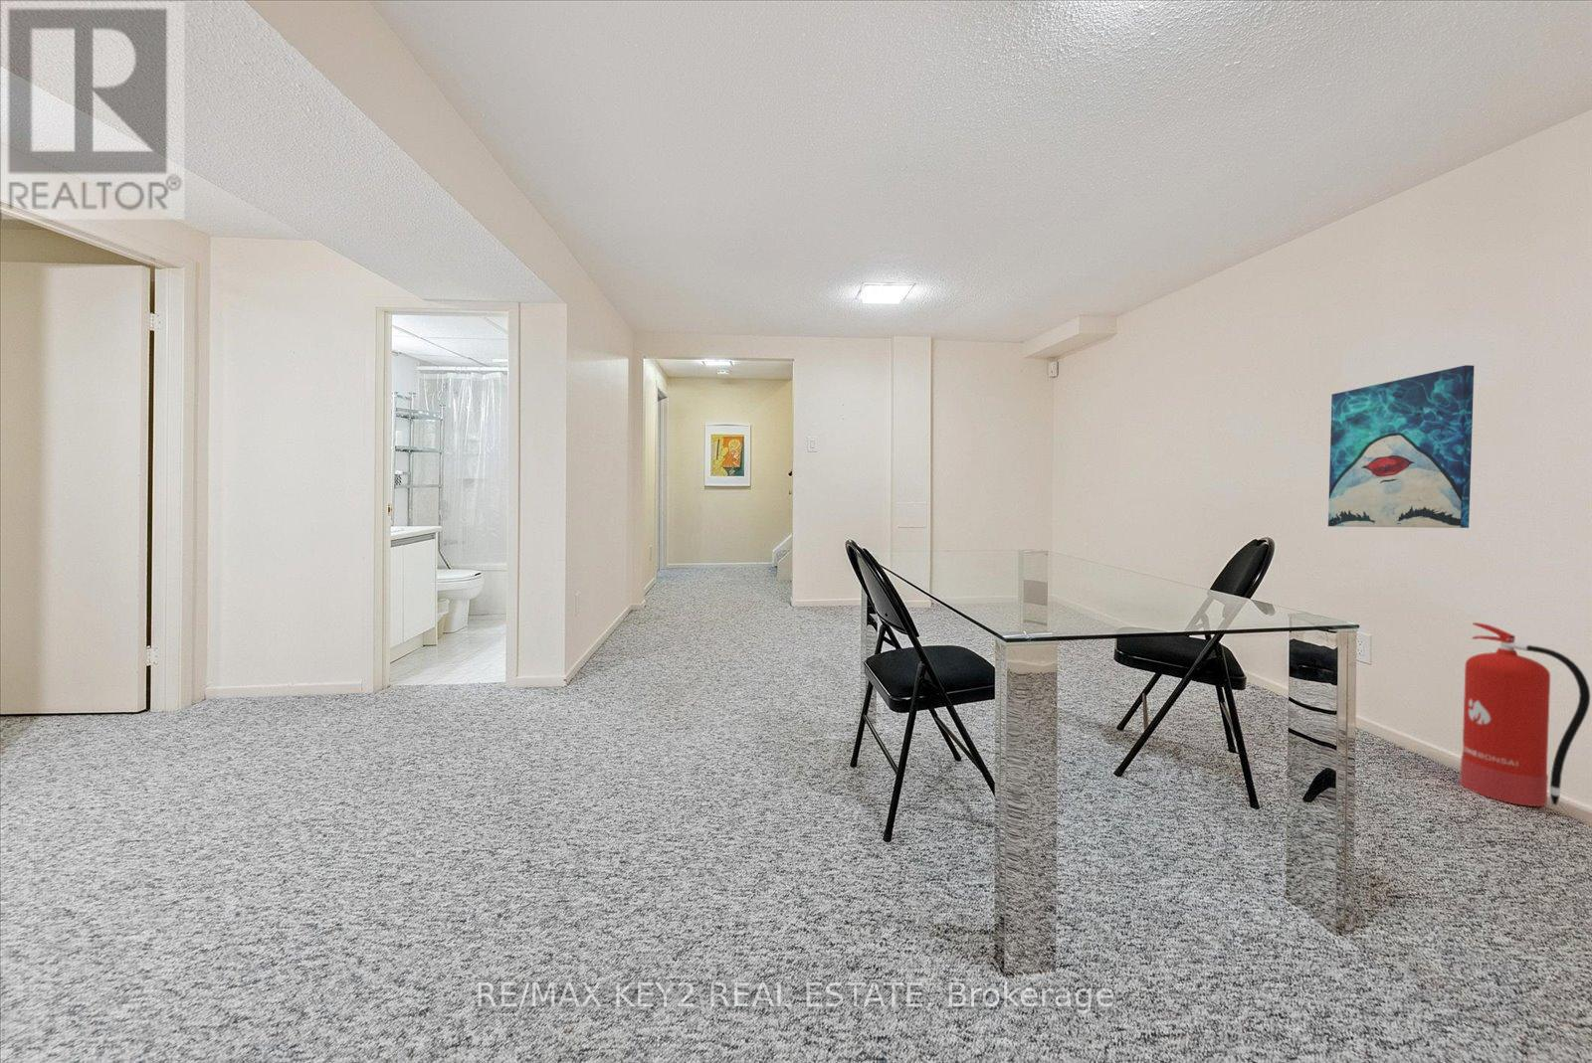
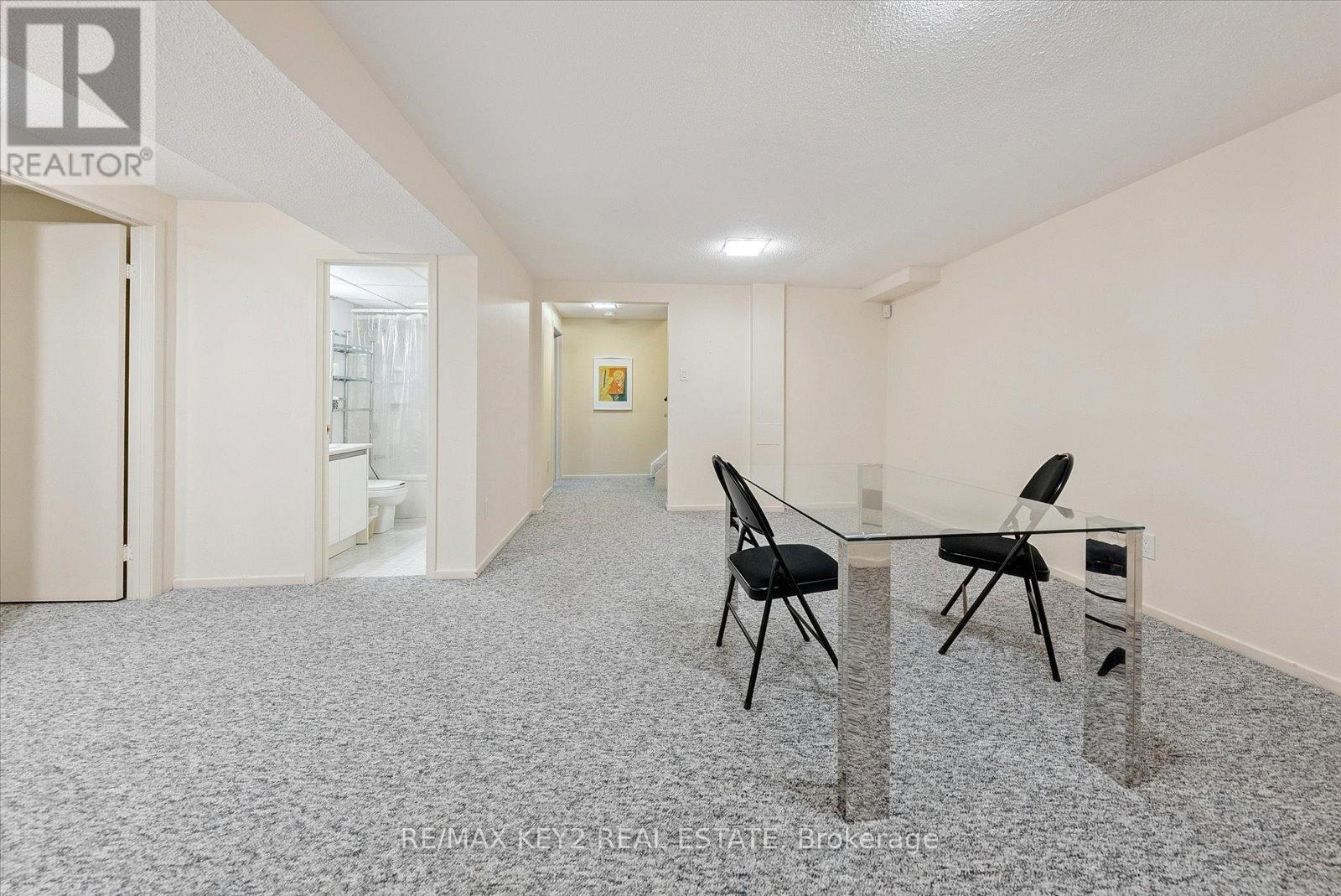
- wall art [1327,364,1476,529]
- fire extinguisher [1460,622,1591,808]
